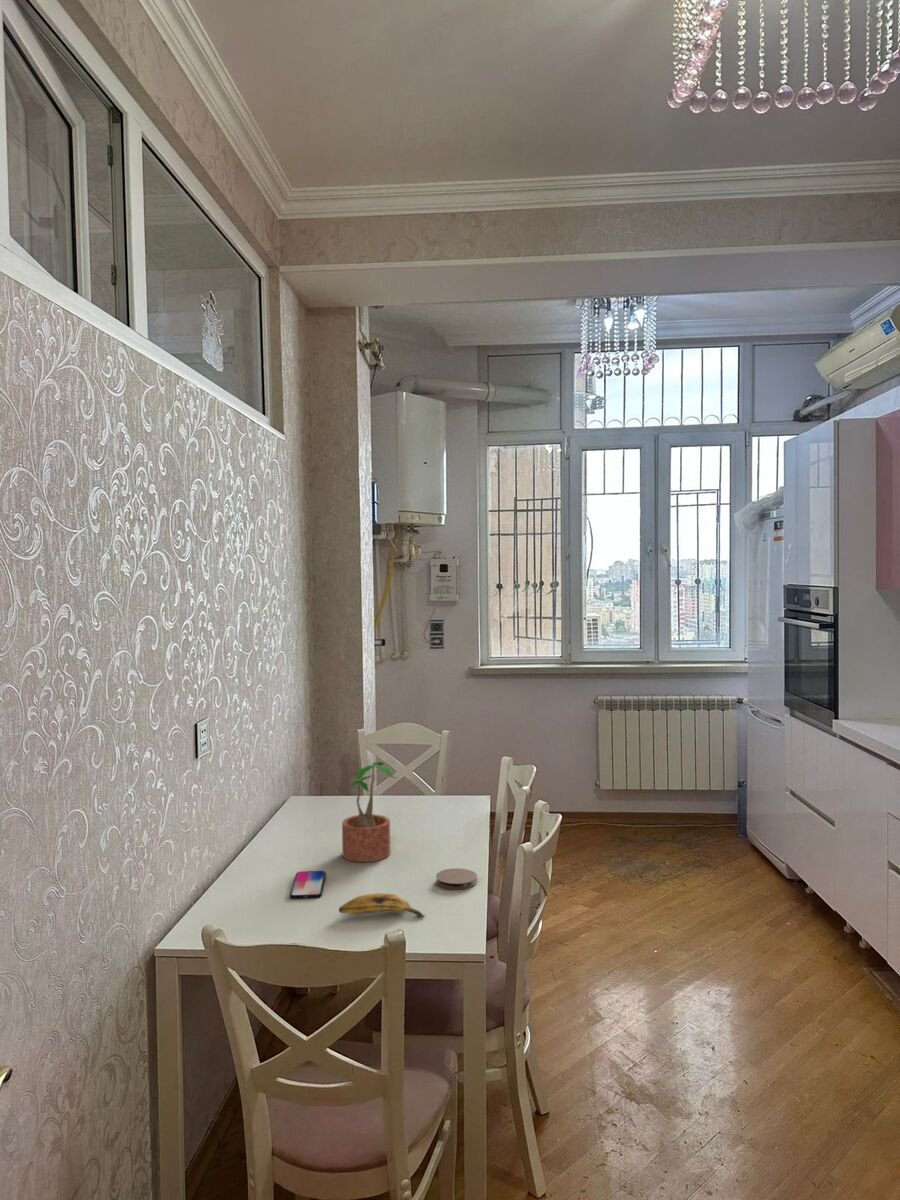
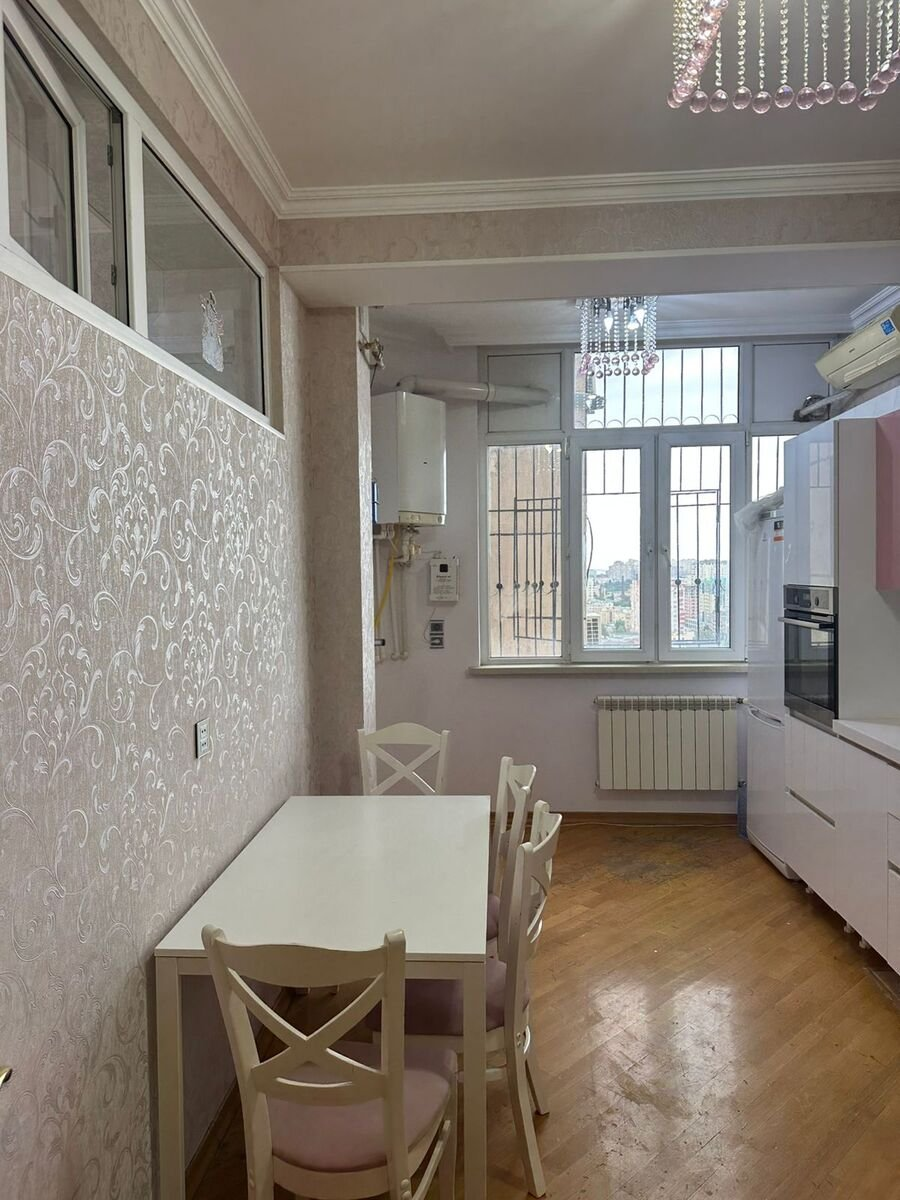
- potted plant [341,760,399,863]
- coaster [435,867,478,890]
- smartphone [289,870,327,899]
- banana [338,892,426,918]
